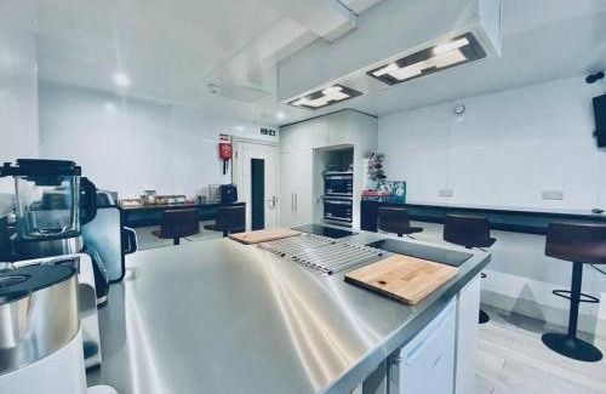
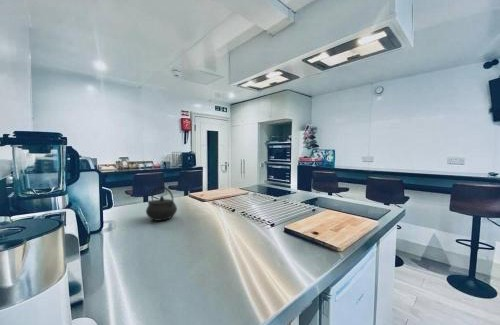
+ kettle [145,185,178,222]
